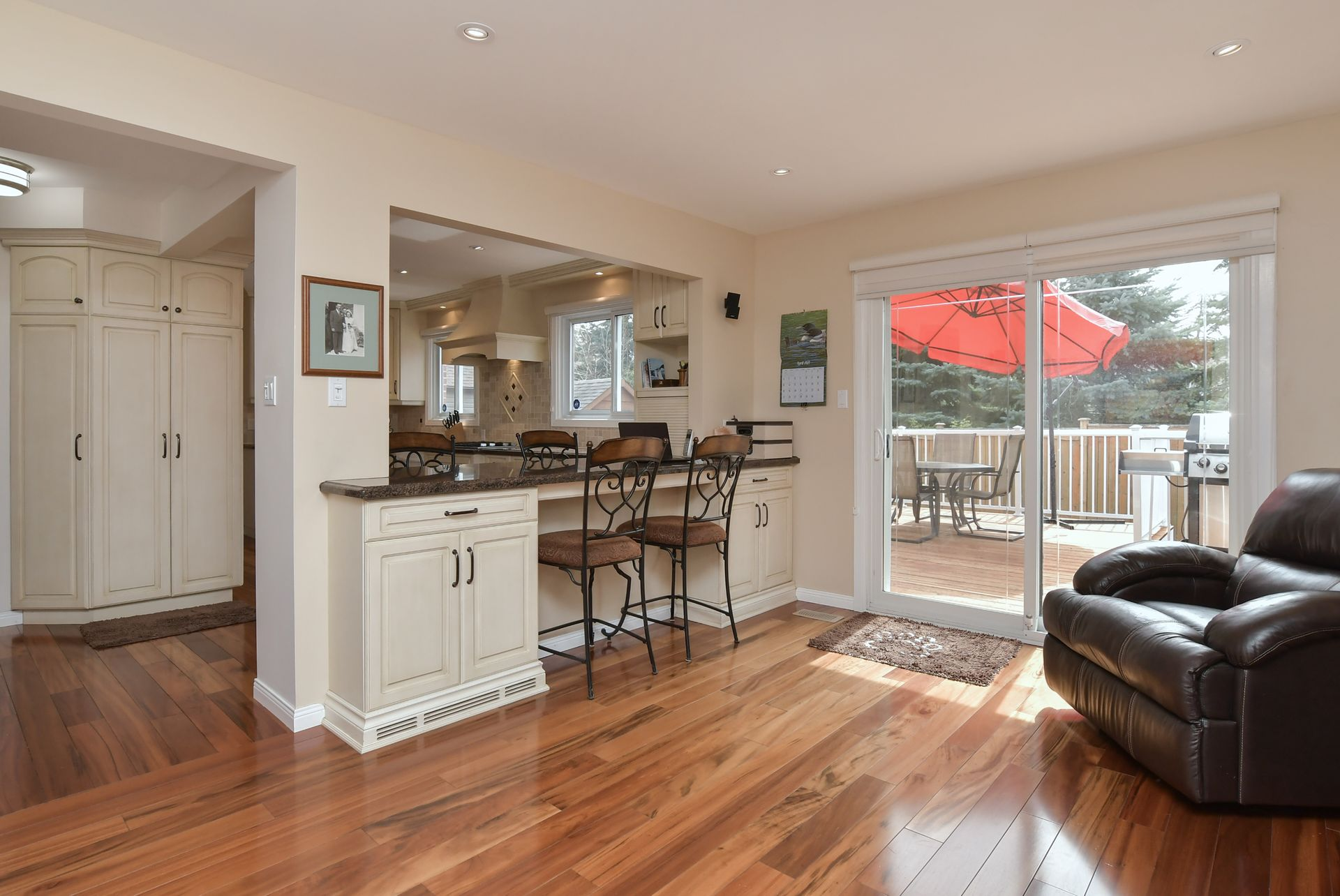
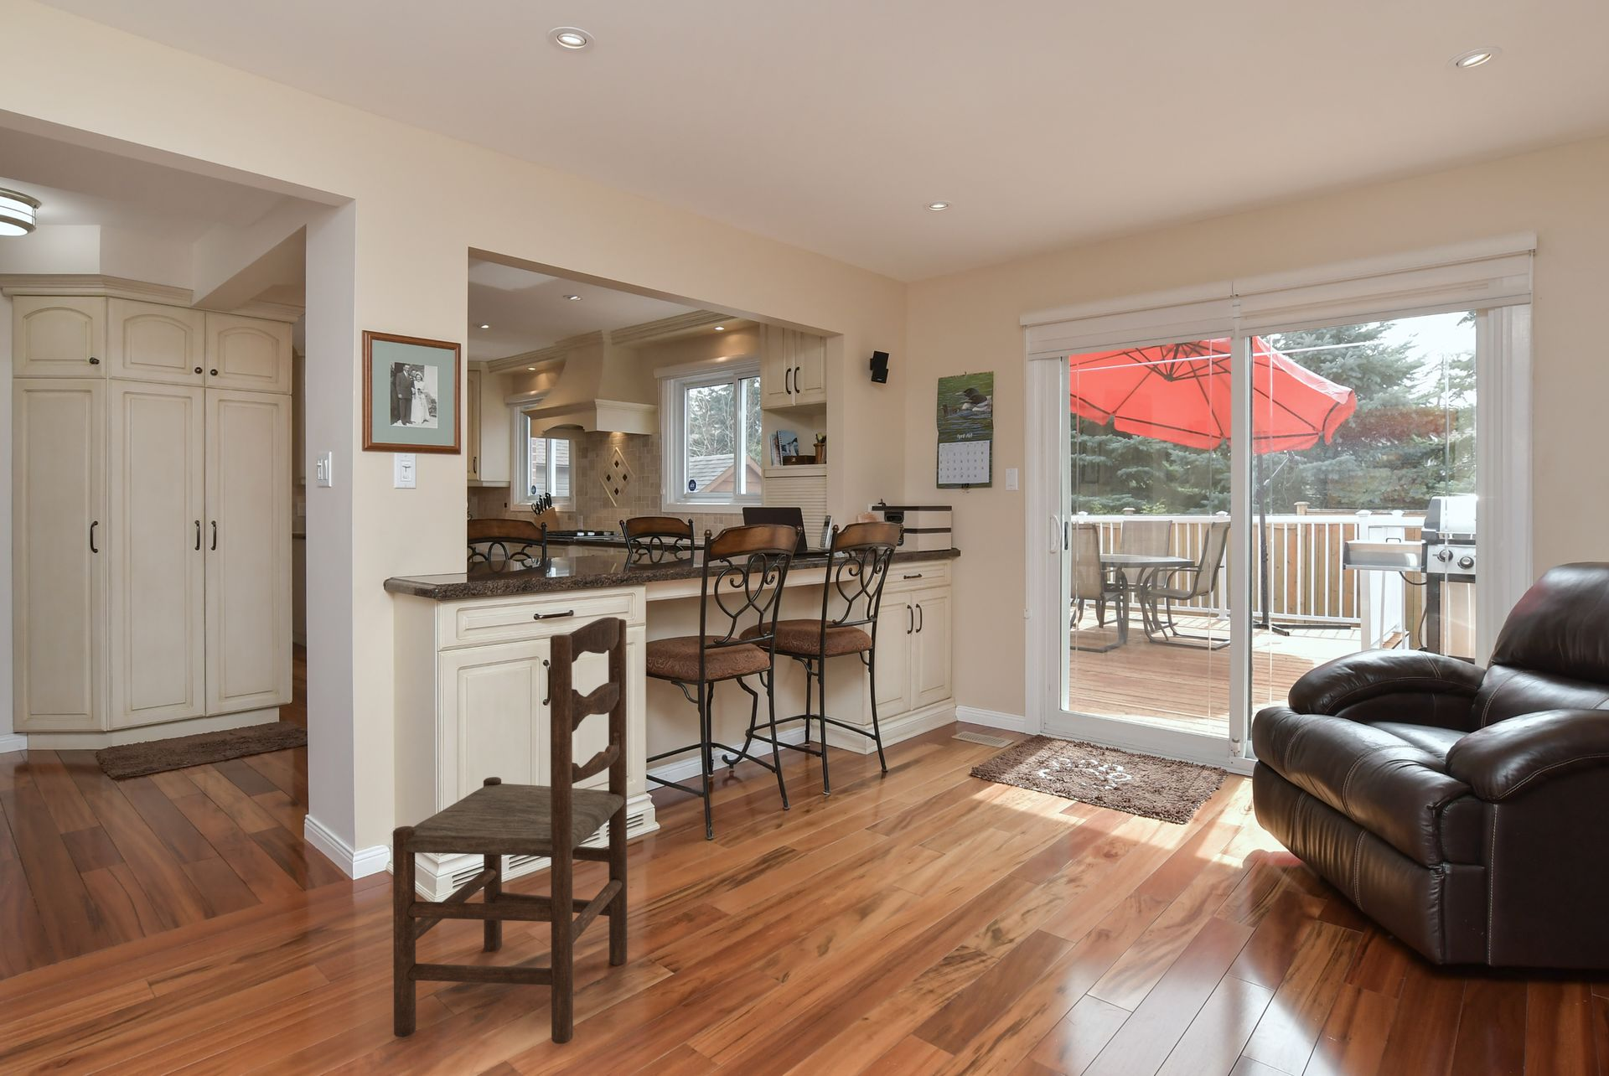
+ dining chair [393,616,628,1045]
